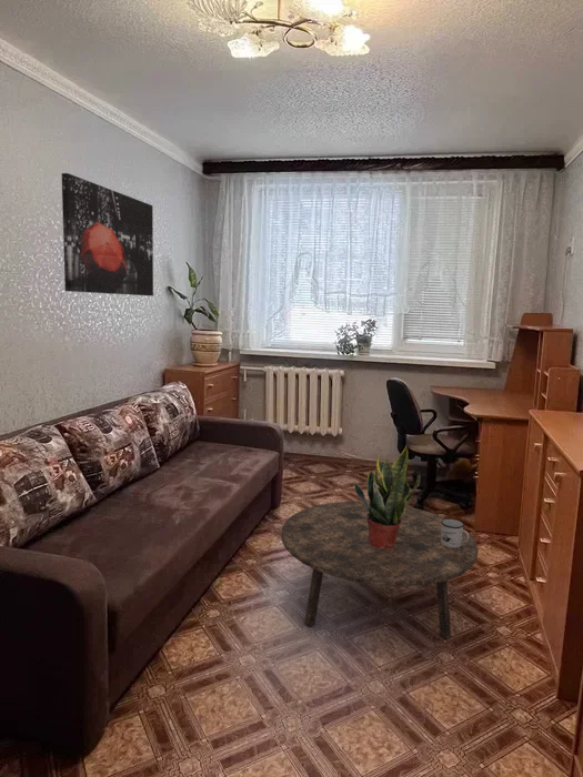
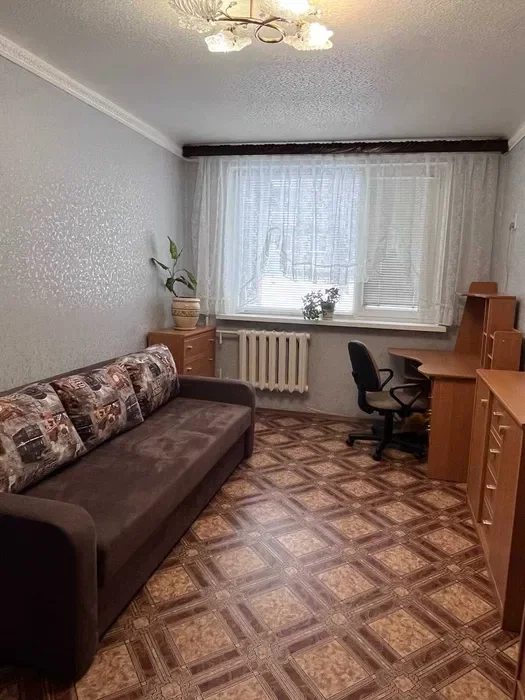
- wall art [61,172,154,297]
- coffee table [280,501,480,640]
- mug [441,518,470,548]
- potted plant [353,444,421,549]
